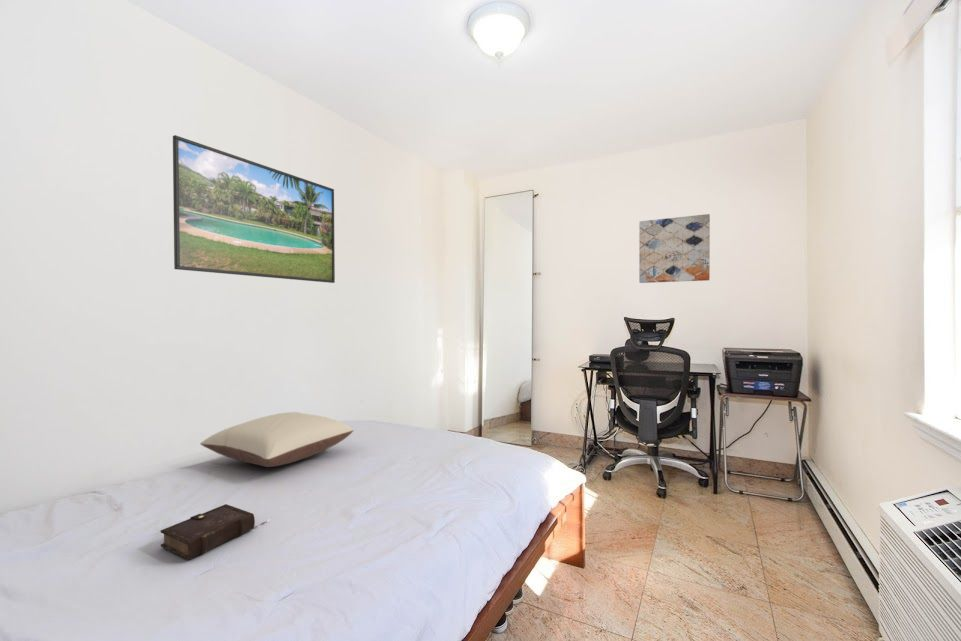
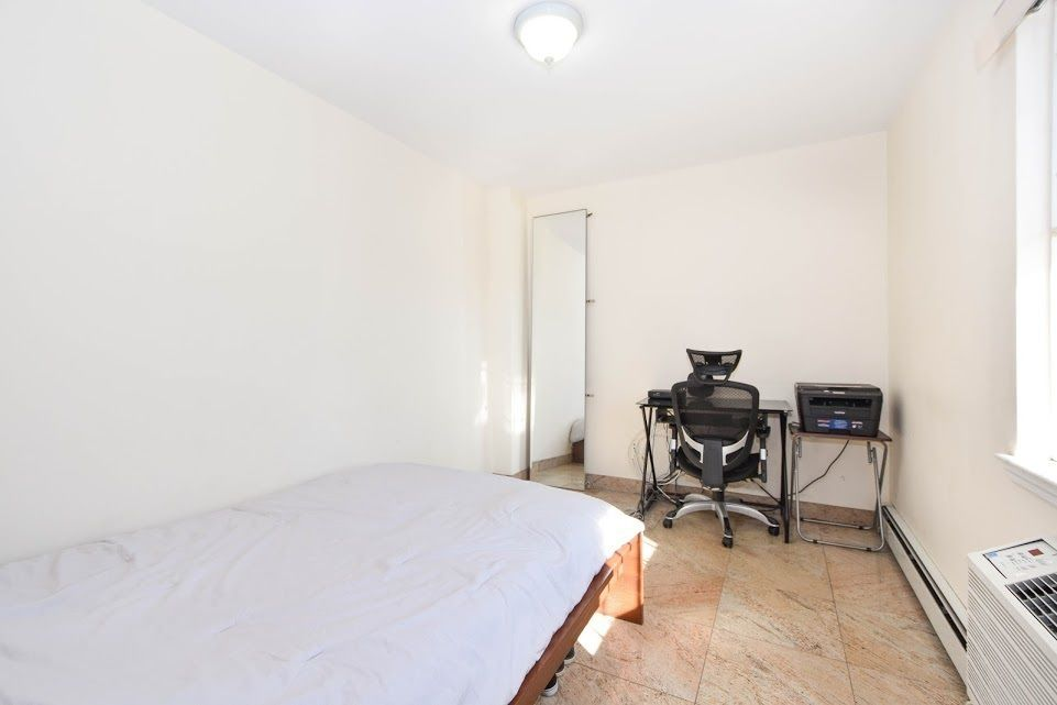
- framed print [172,134,336,284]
- book [160,503,266,561]
- wall art [638,213,711,284]
- pillow [199,411,355,468]
